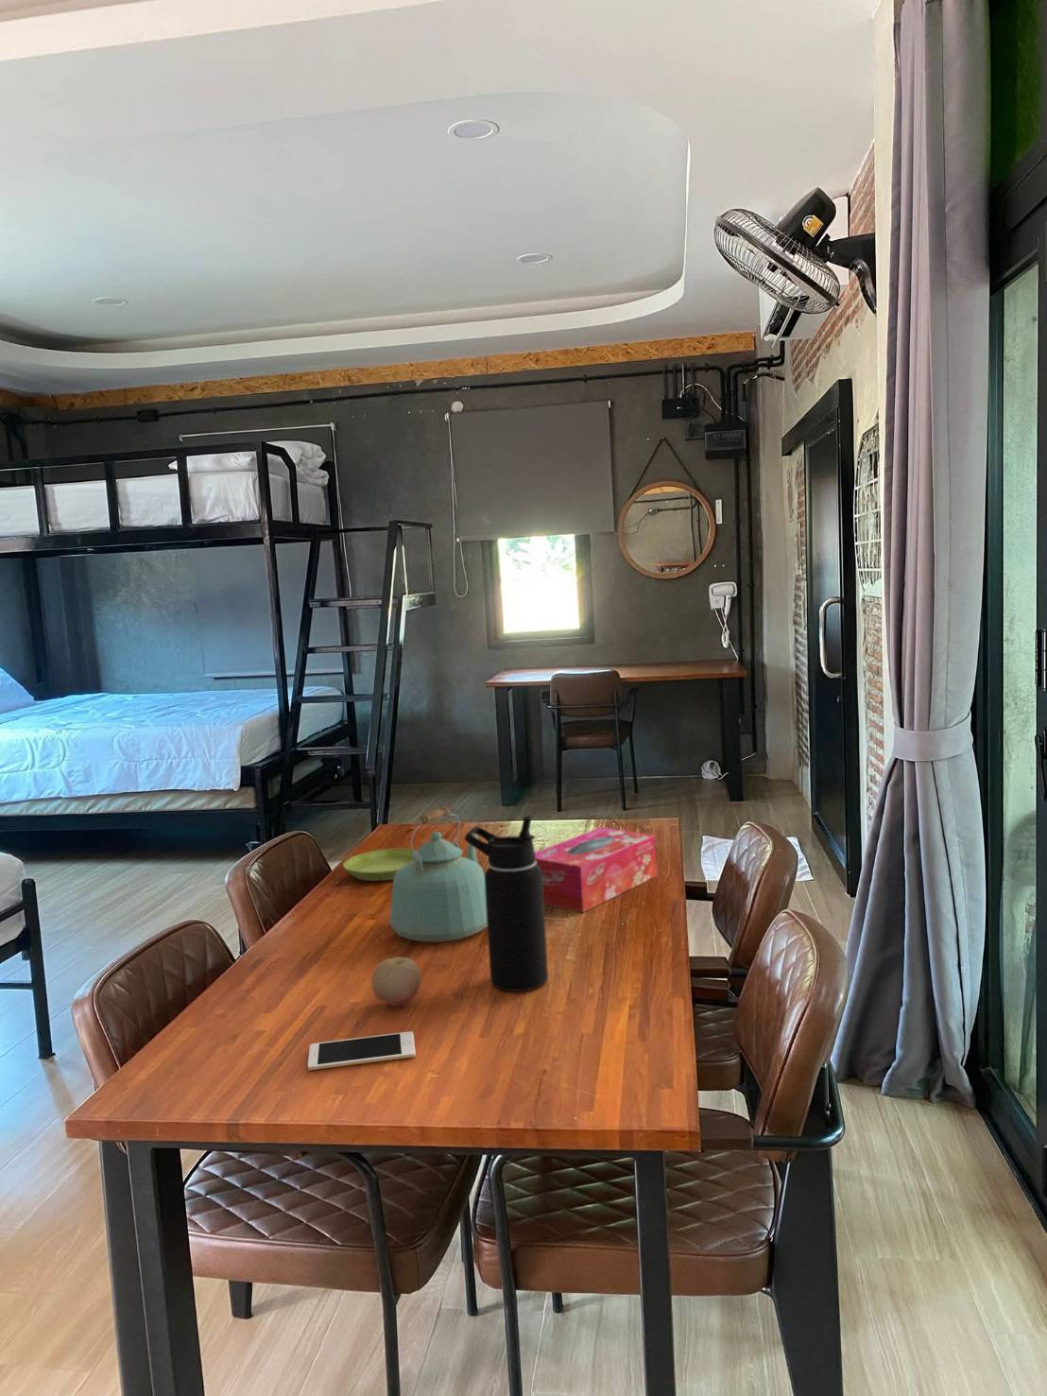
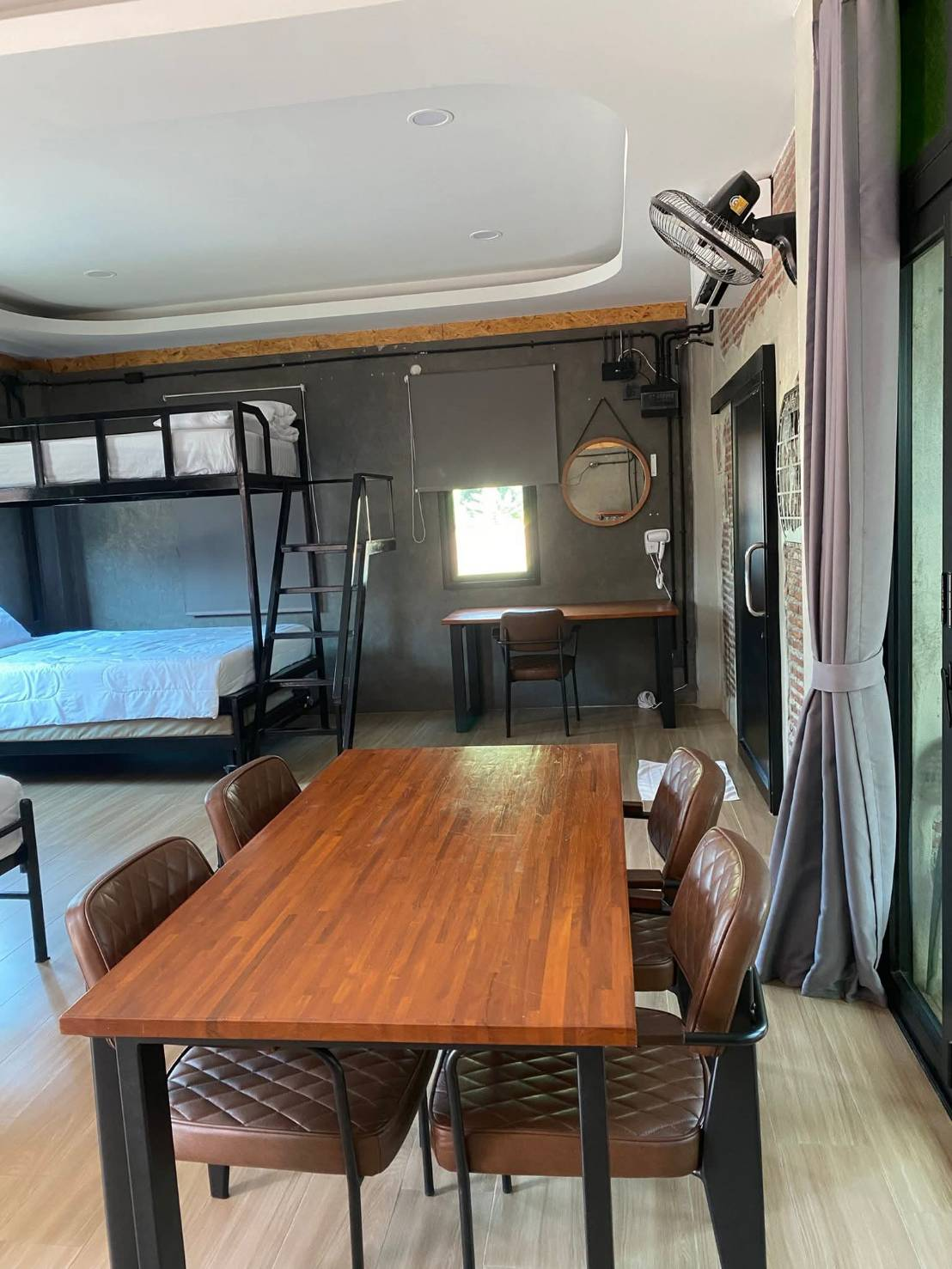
- cell phone [307,1031,417,1070]
- tissue box [534,826,658,913]
- kettle [389,805,487,943]
- water bottle [463,815,549,992]
- fruit [371,956,422,1007]
- saucer [342,848,418,882]
